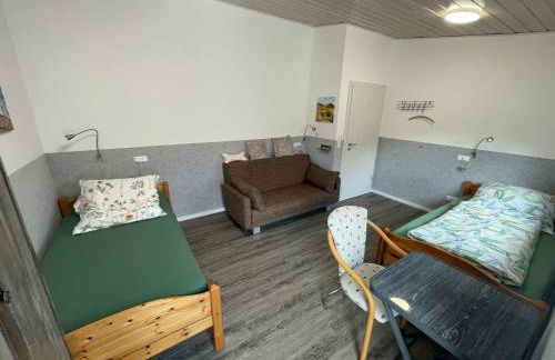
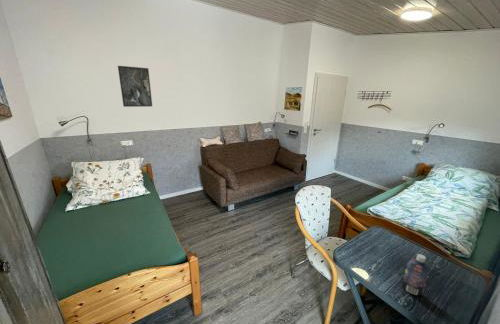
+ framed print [117,65,153,108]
+ bottle [401,253,430,297]
